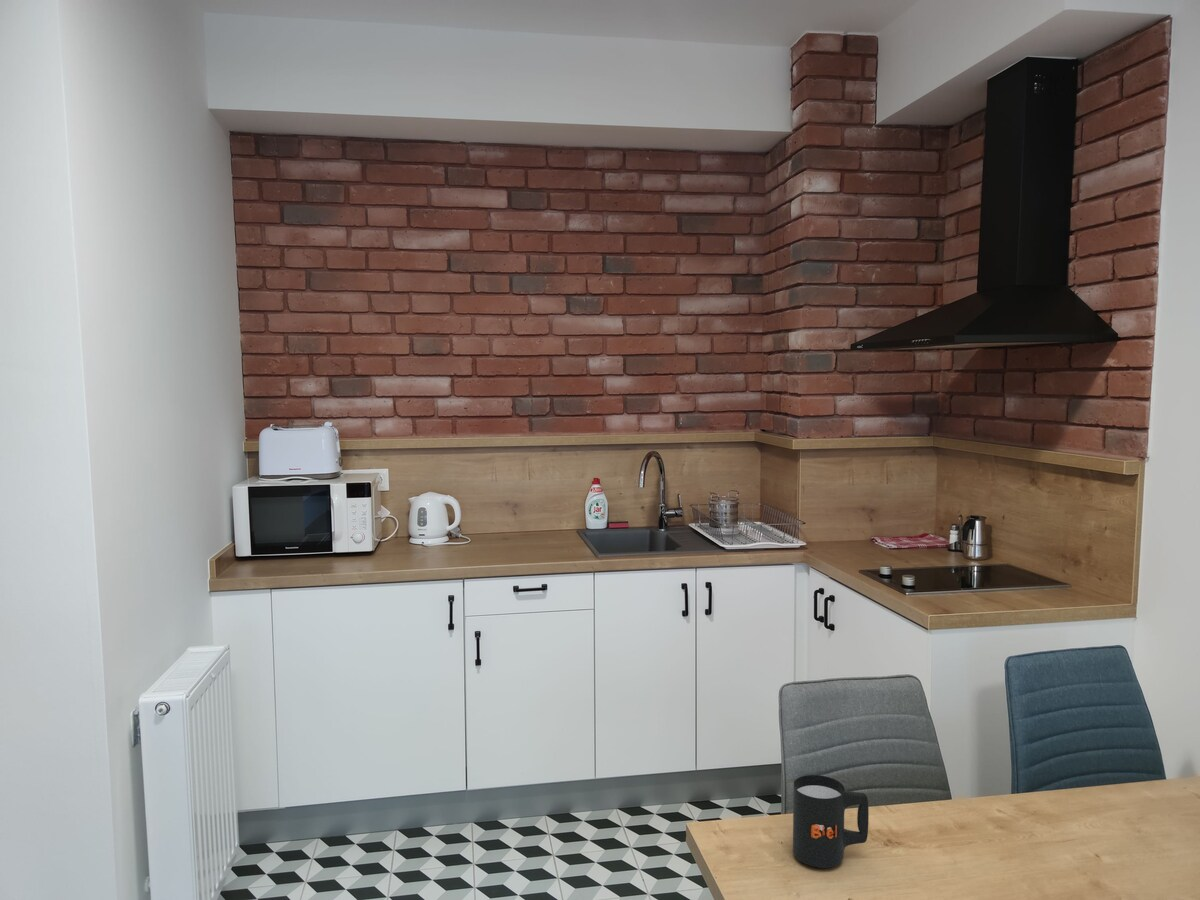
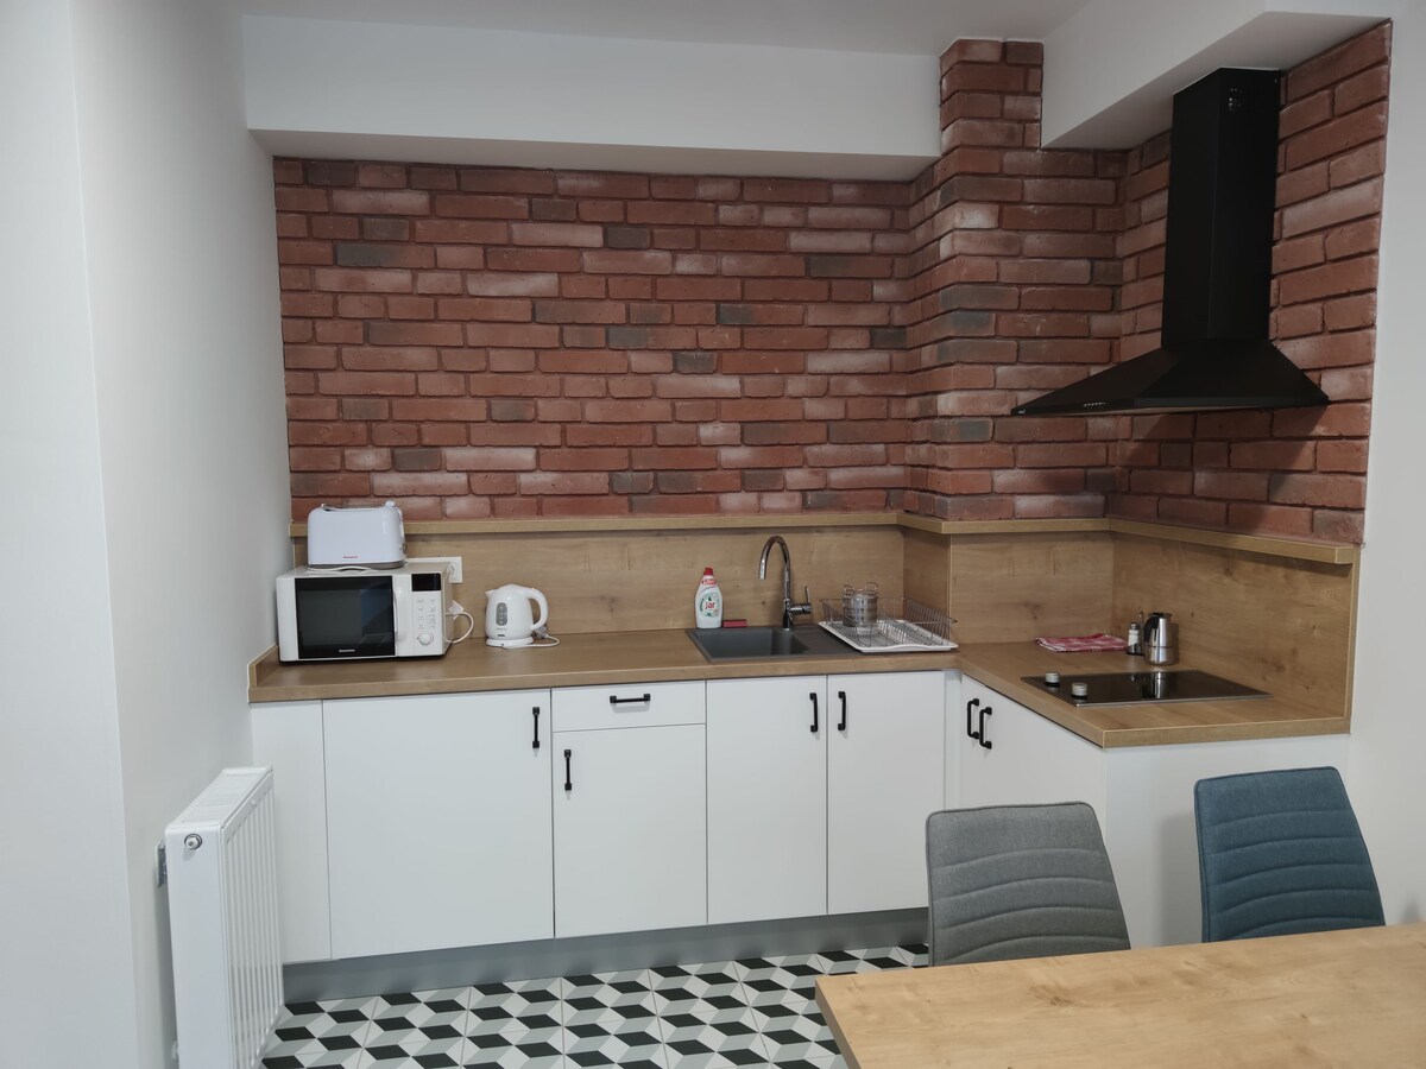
- mug [792,774,870,869]
